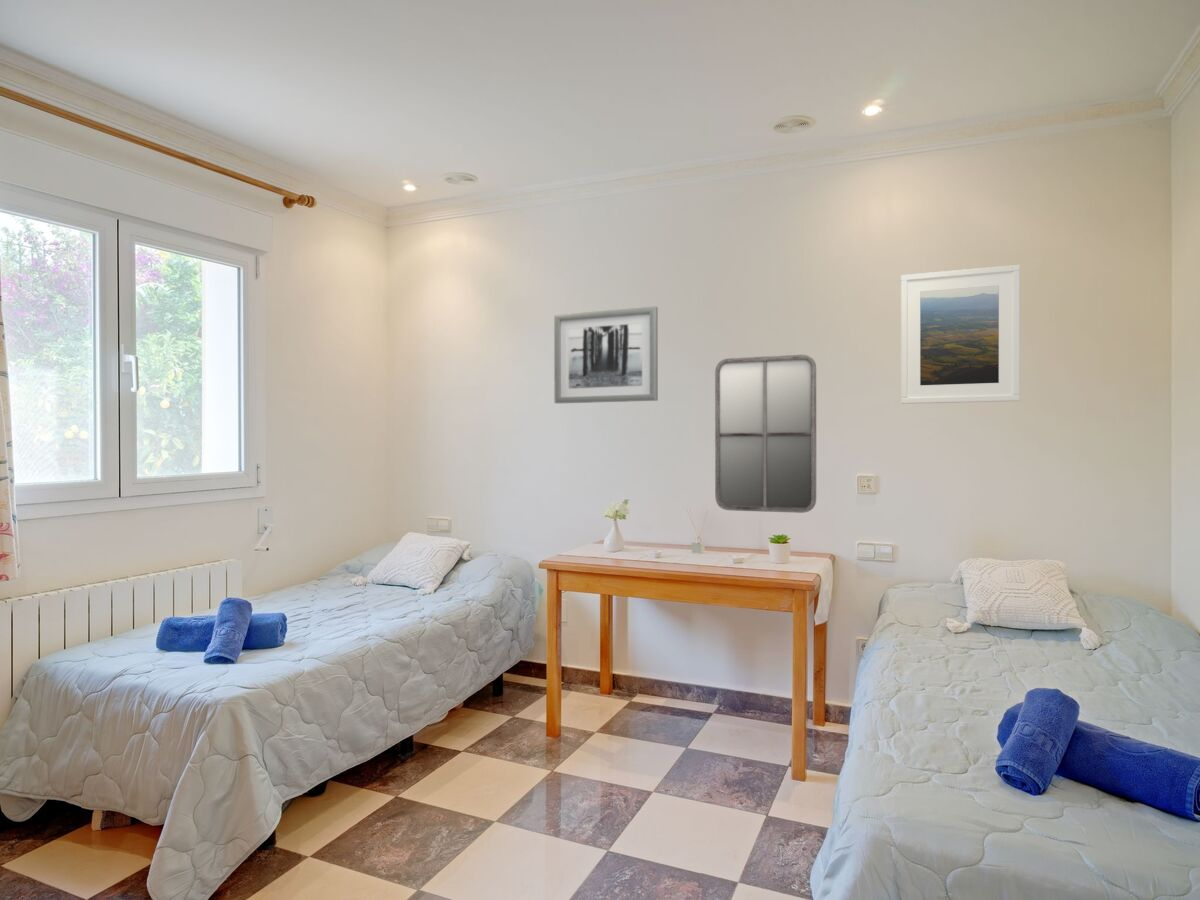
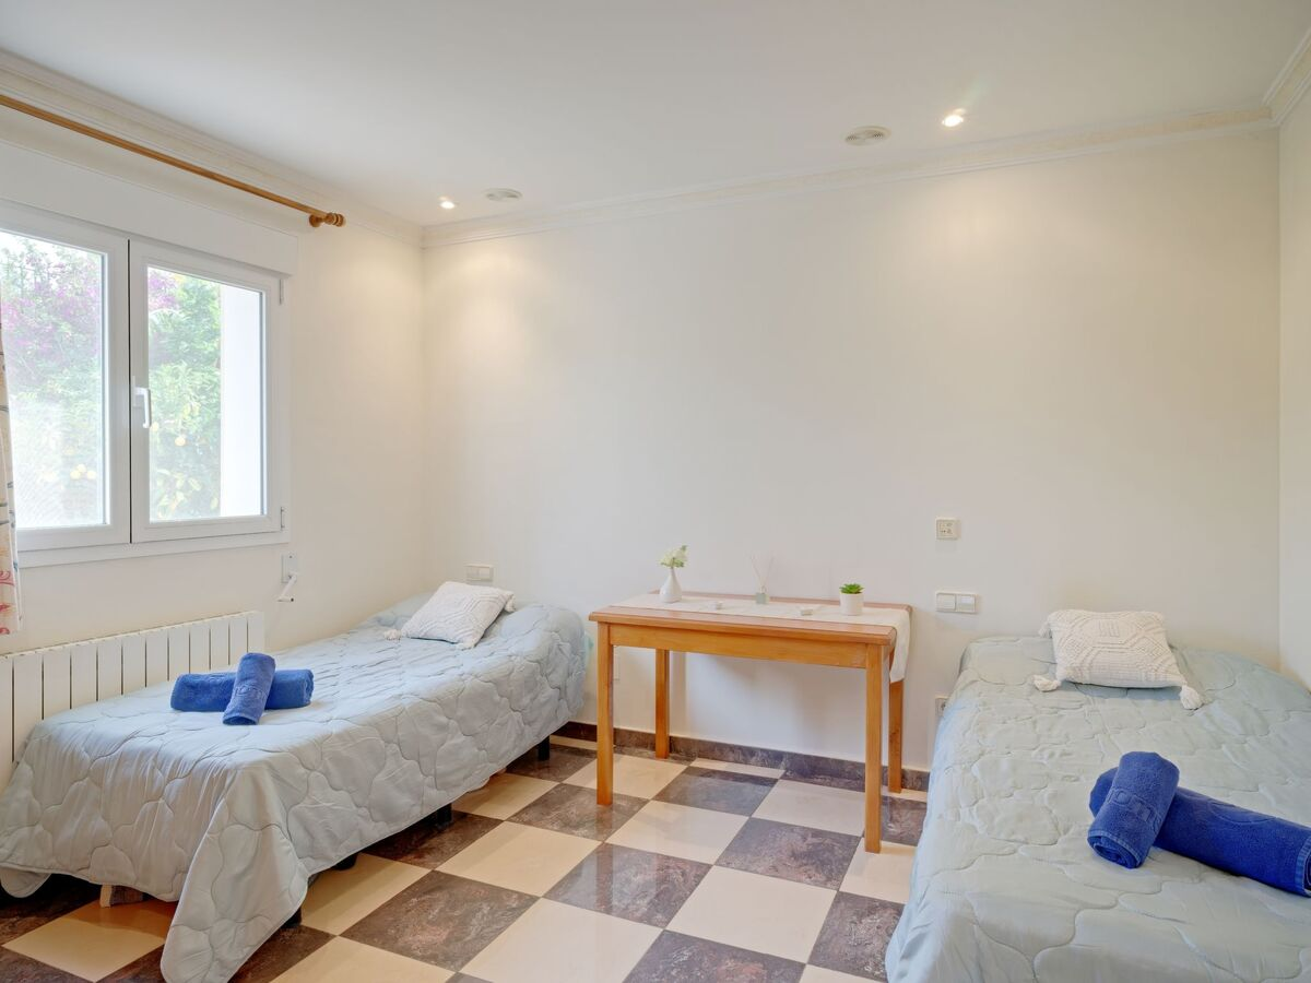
- home mirror [714,354,817,514]
- wall art [553,306,659,404]
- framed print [900,264,1021,405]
